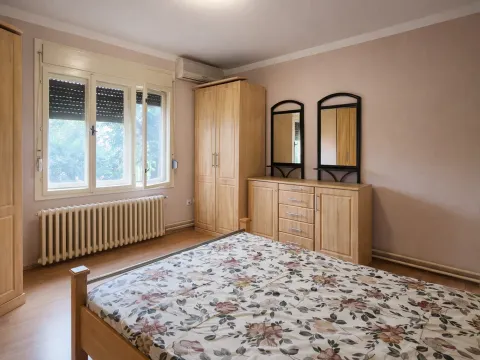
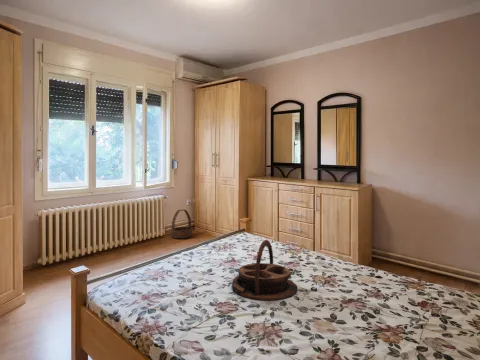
+ serving tray [231,239,298,301]
+ basket [170,209,193,239]
